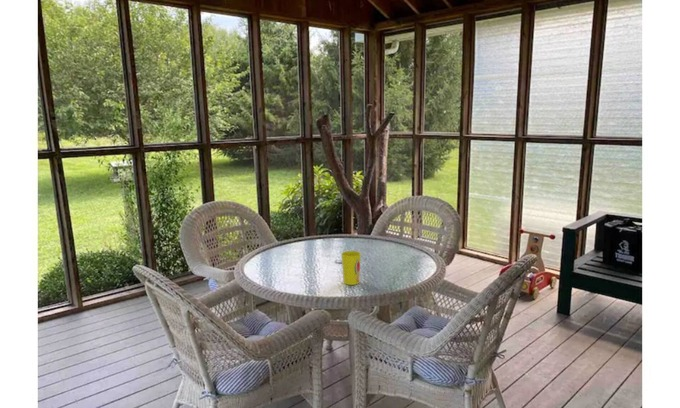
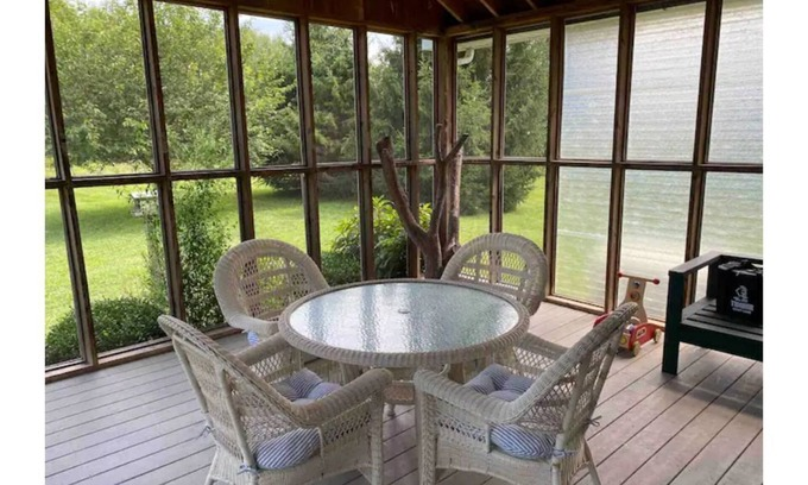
- cup [340,250,362,286]
